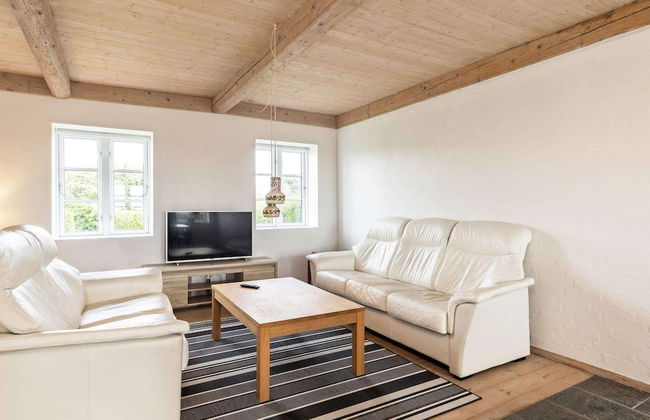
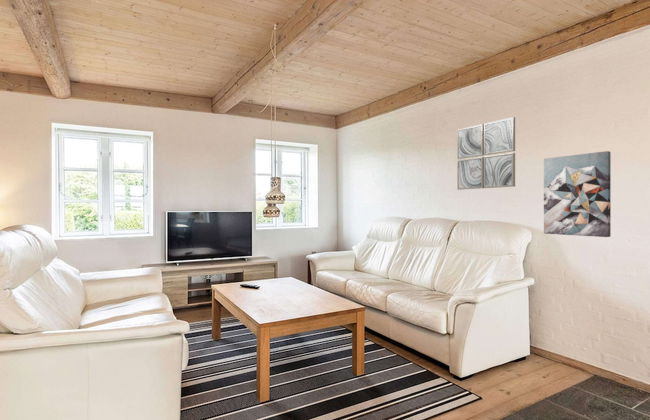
+ wall art [543,150,612,238]
+ wall art [456,116,516,191]
